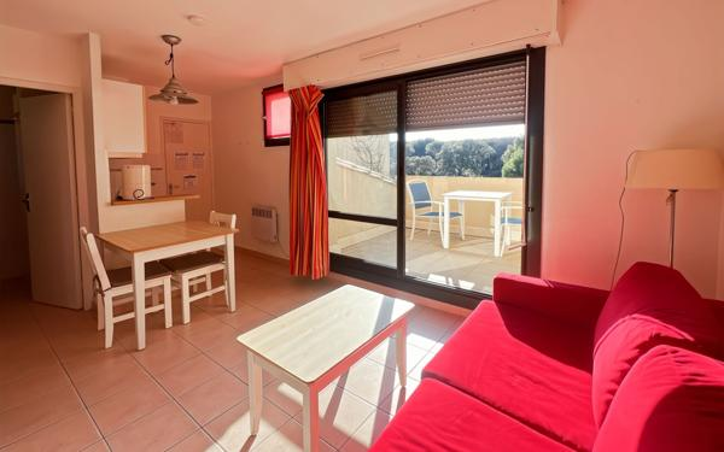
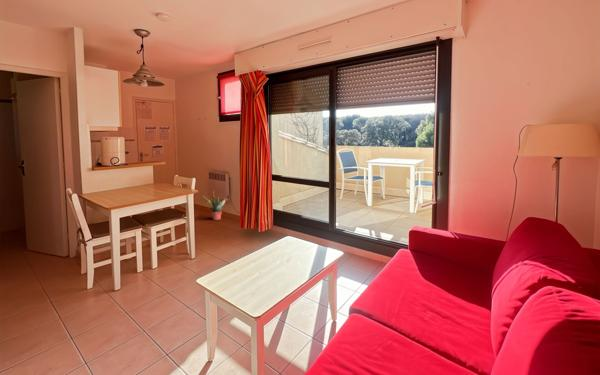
+ potted plant [202,189,226,221]
